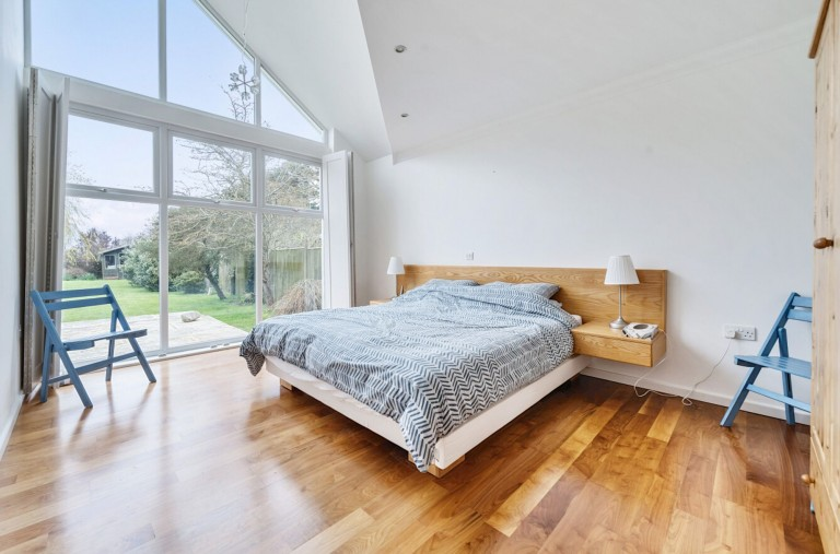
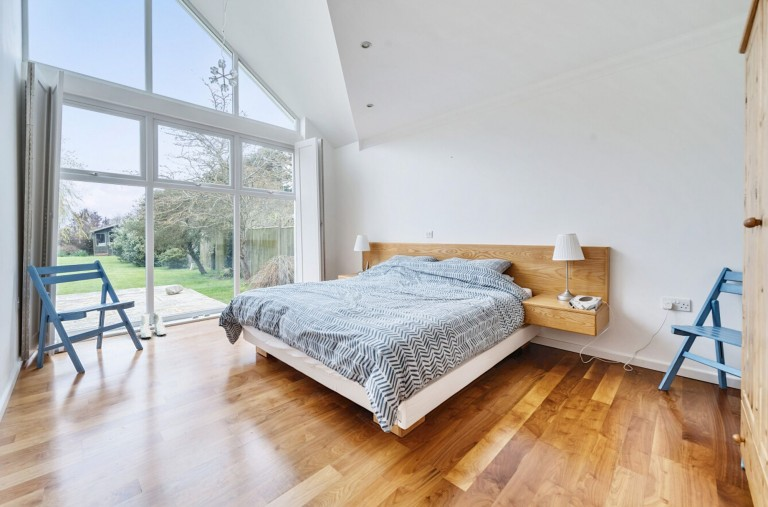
+ boots [139,311,167,339]
